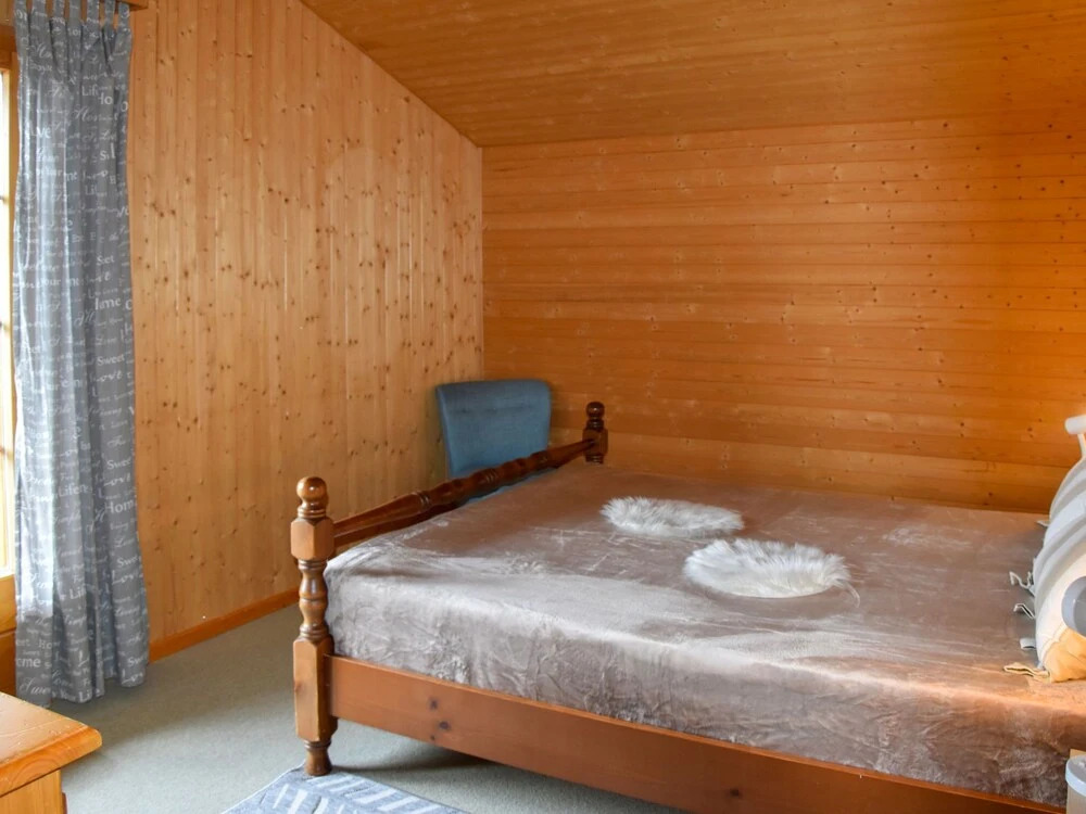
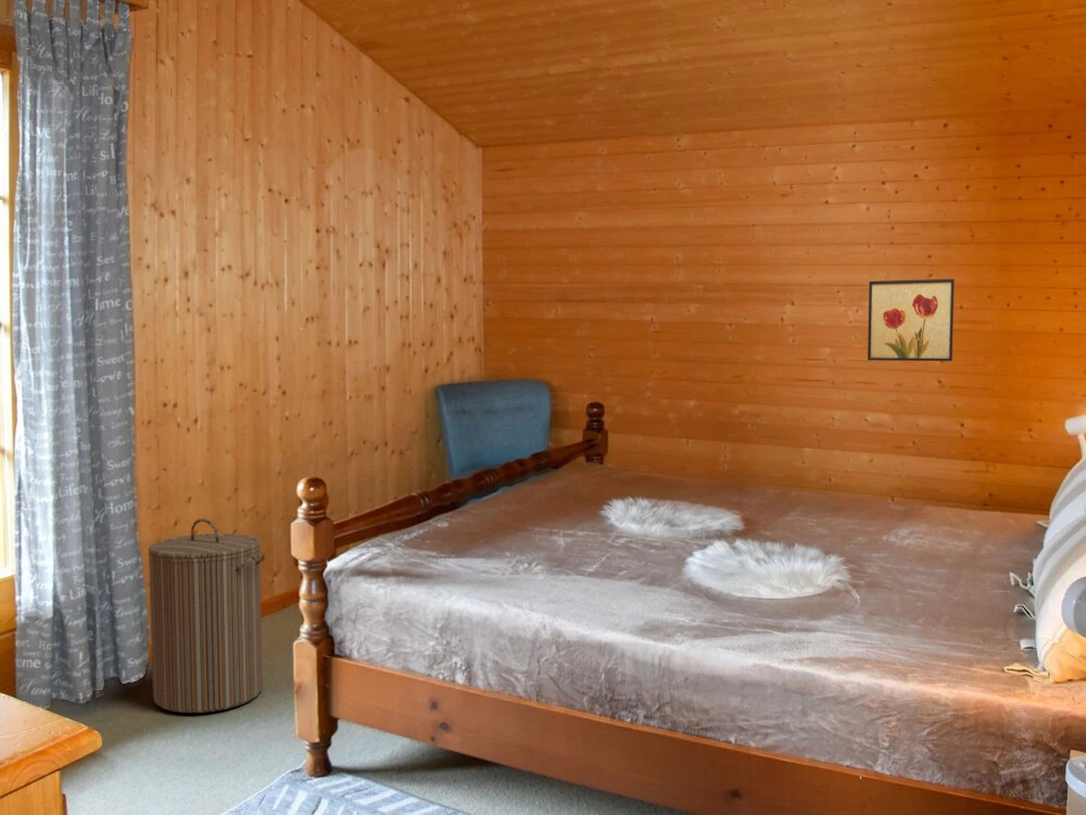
+ wall art [867,278,956,362]
+ laundry hamper [147,517,266,714]
